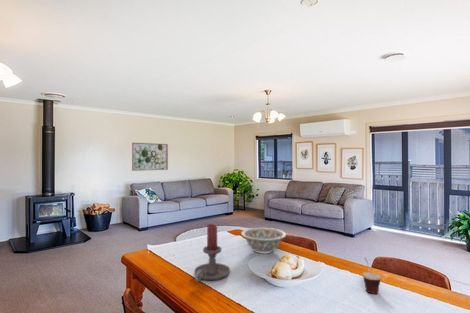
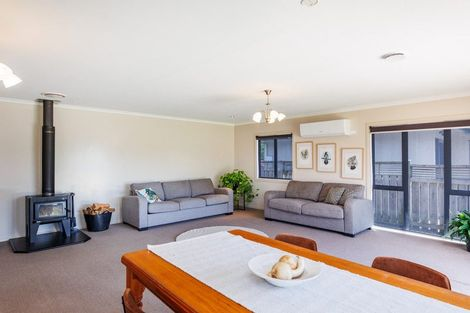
- wall art [131,142,169,172]
- cup [362,257,382,295]
- candle holder [193,223,231,283]
- decorative bowl [240,227,287,255]
